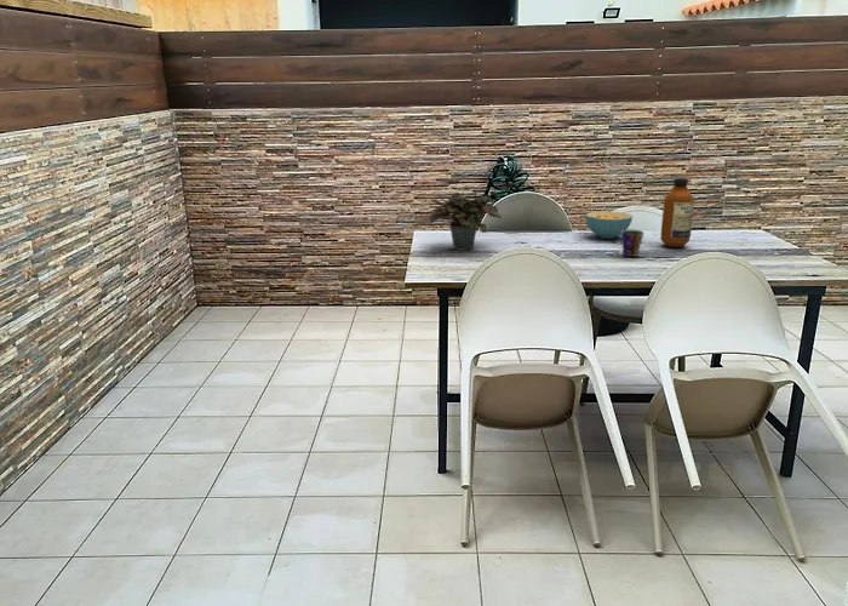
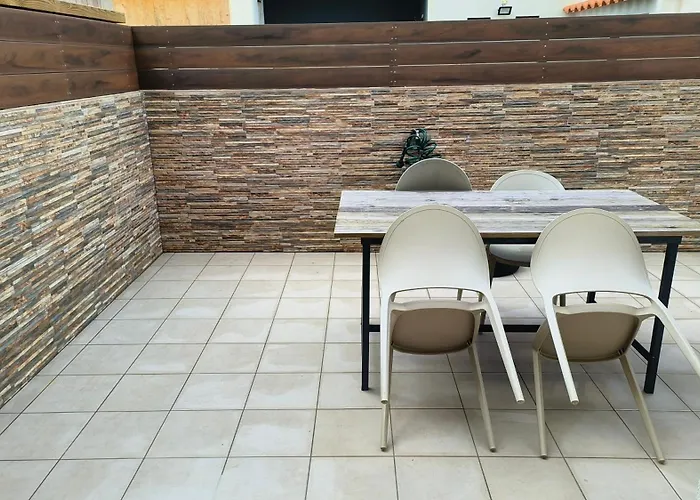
- bottle [659,177,695,248]
- potted plant [428,191,503,252]
- cup [620,229,644,258]
- cereal bowl [585,211,634,240]
